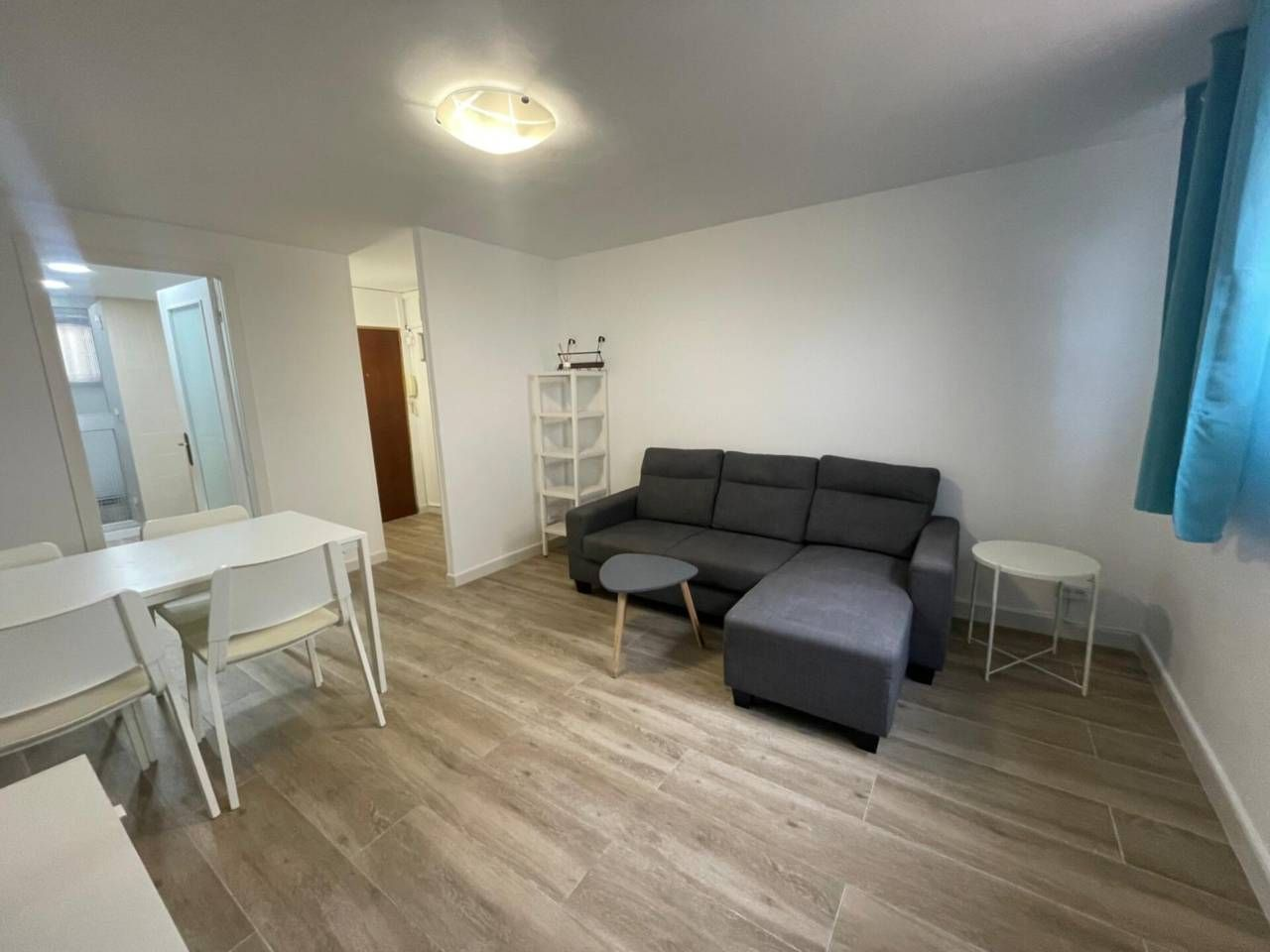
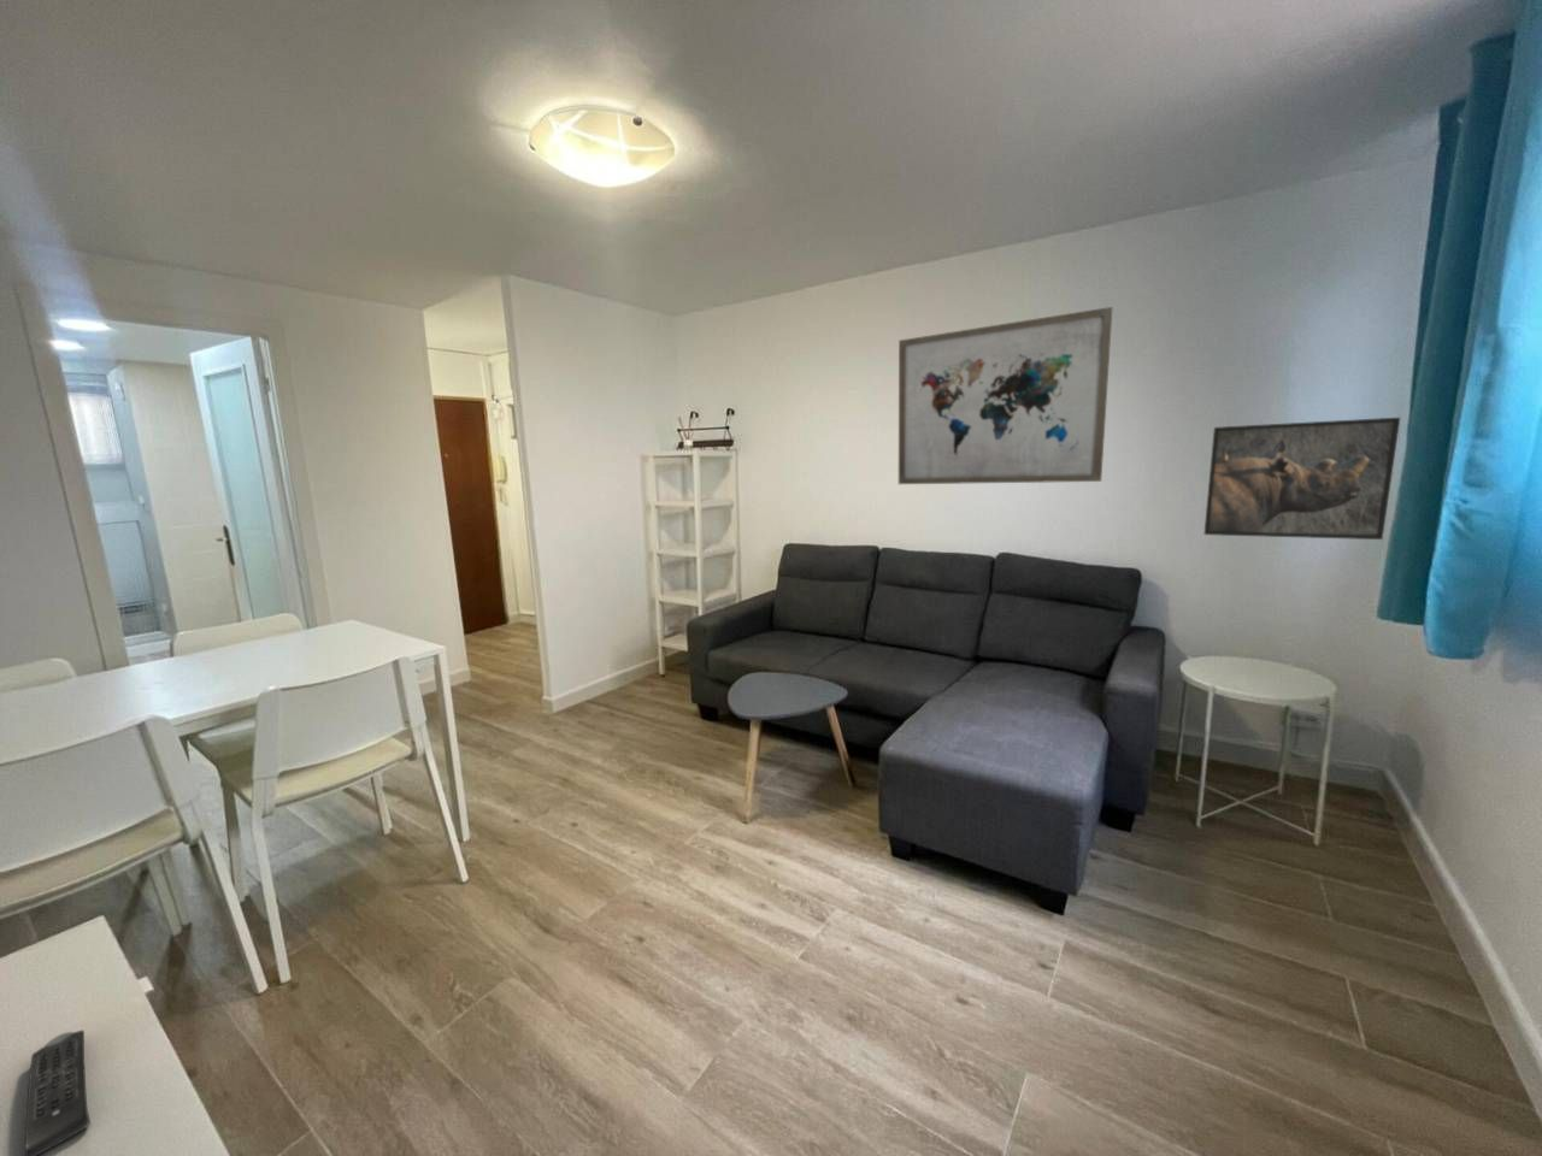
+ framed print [1203,416,1401,540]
+ wall art [897,306,1113,486]
+ remote control [24,1030,91,1156]
